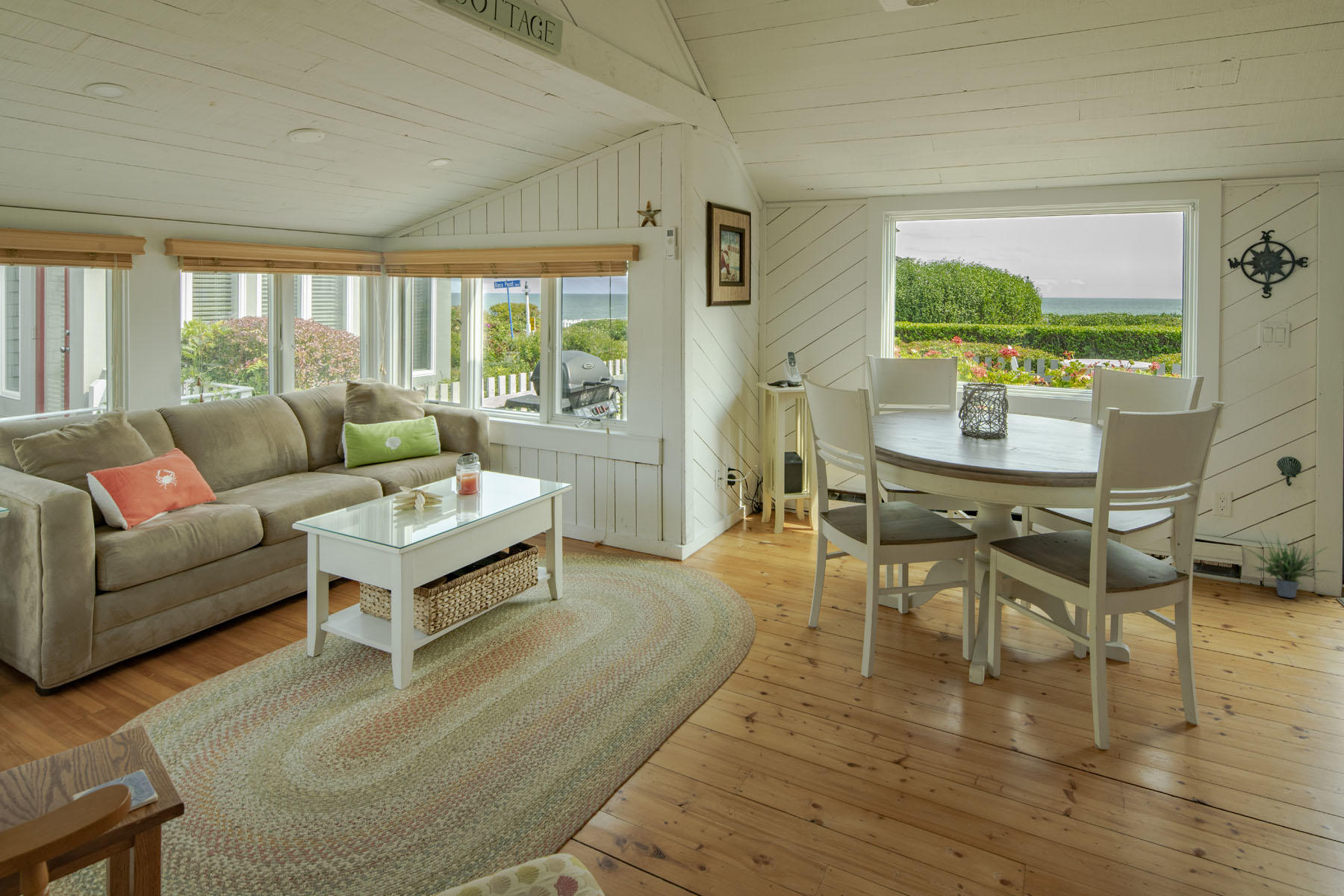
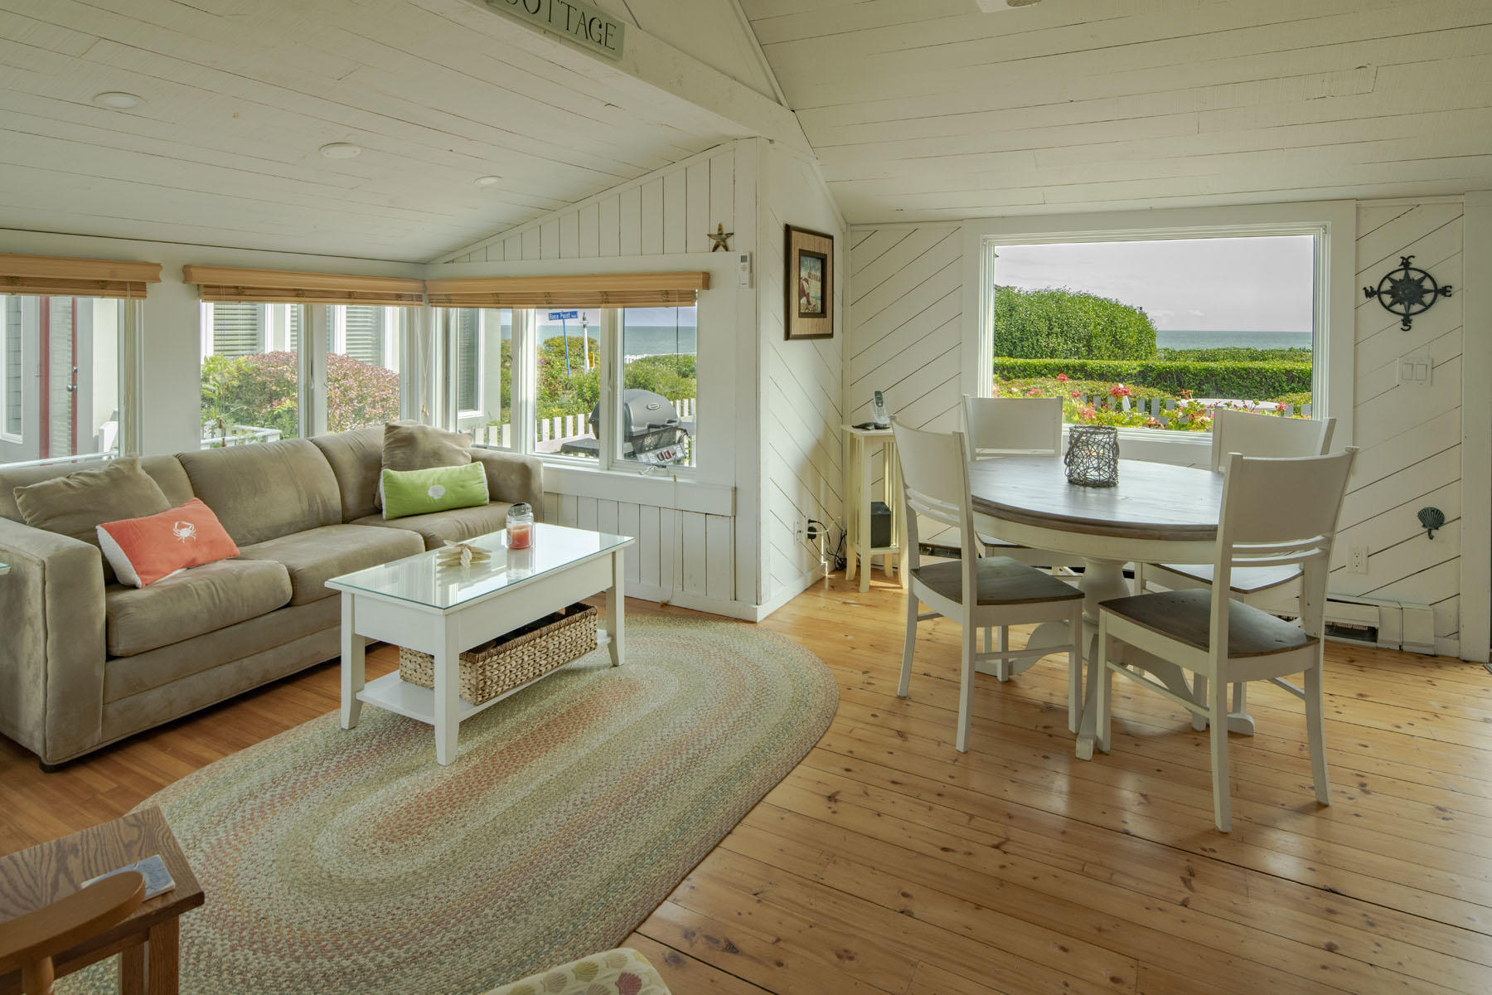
- potted plant [1239,525,1339,599]
